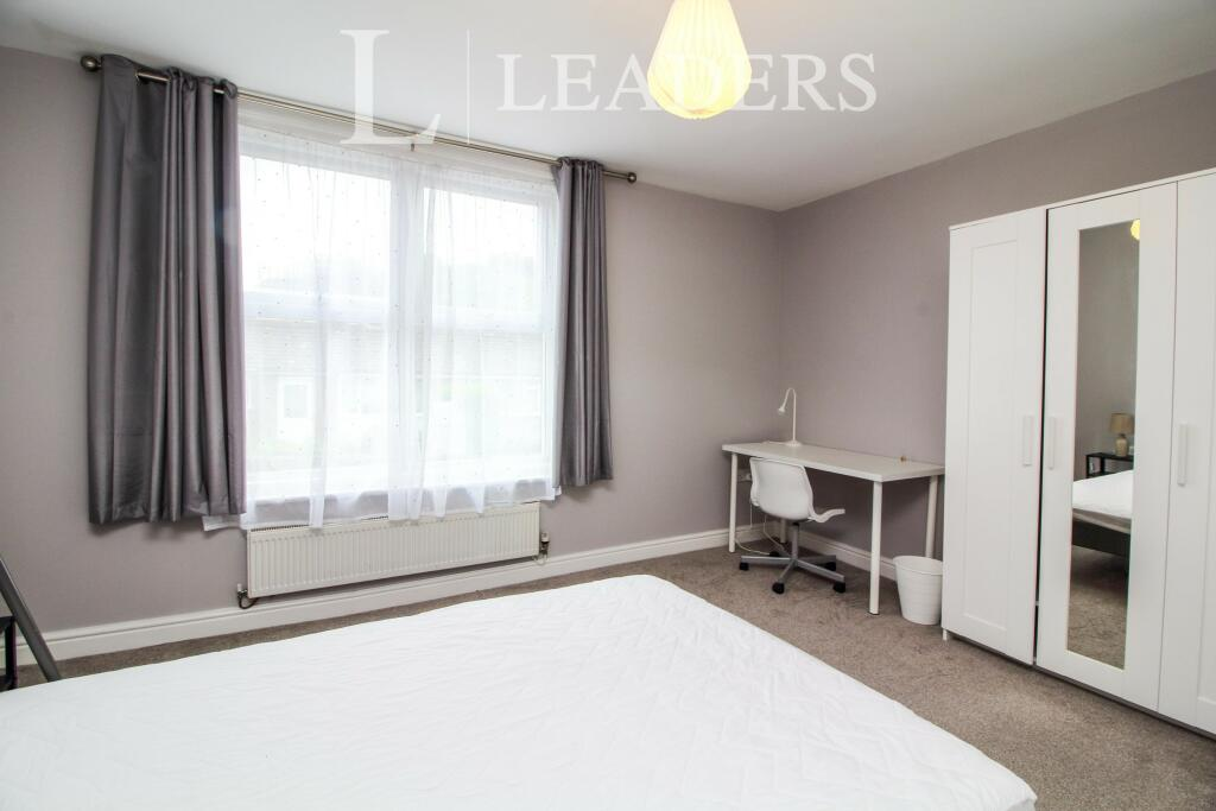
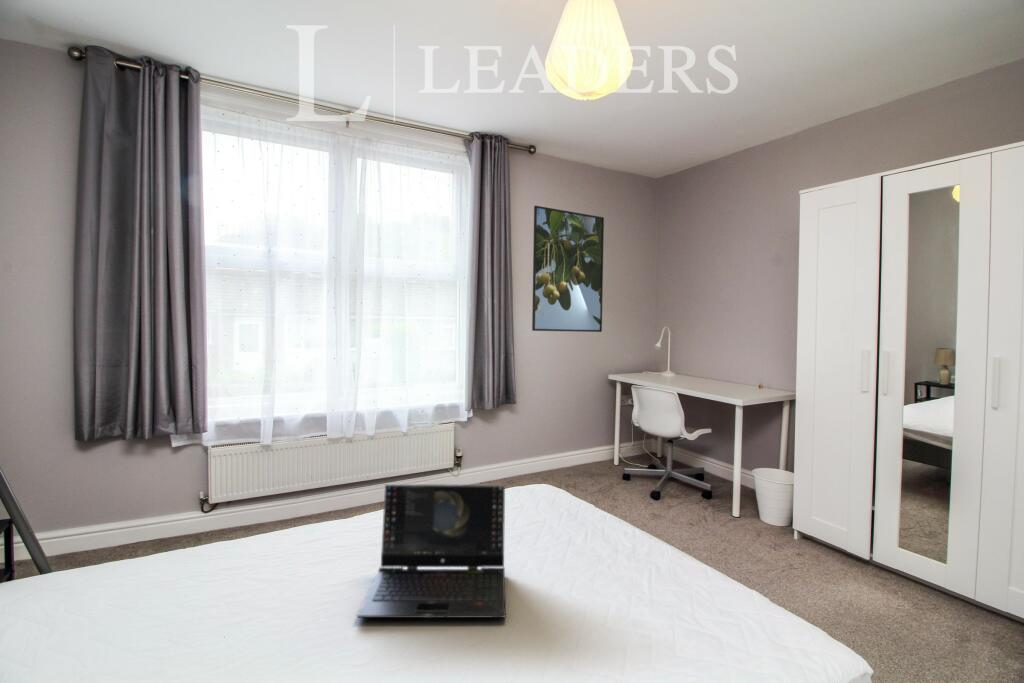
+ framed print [531,205,605,333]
+ laptop computer [356,483,507,619]
